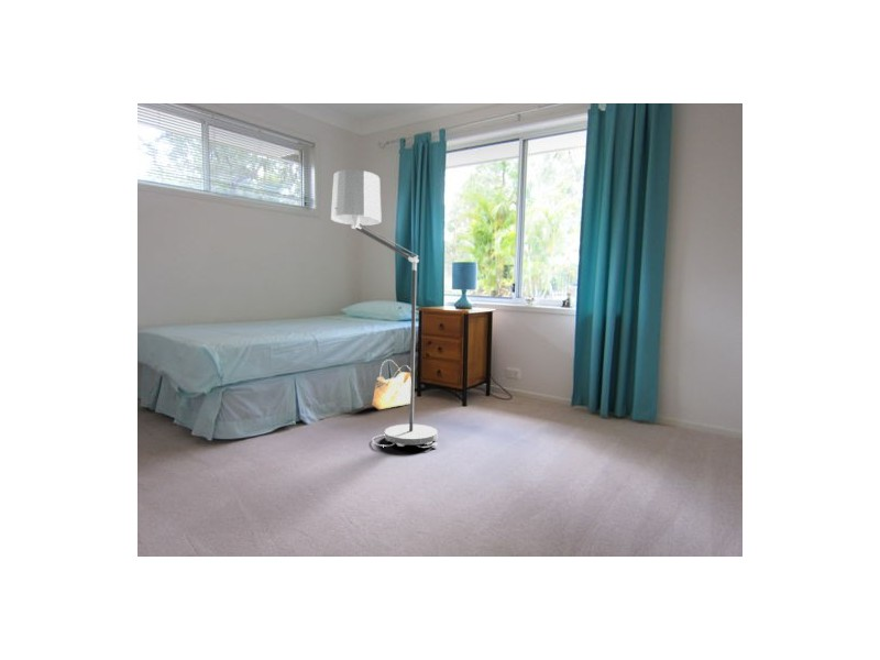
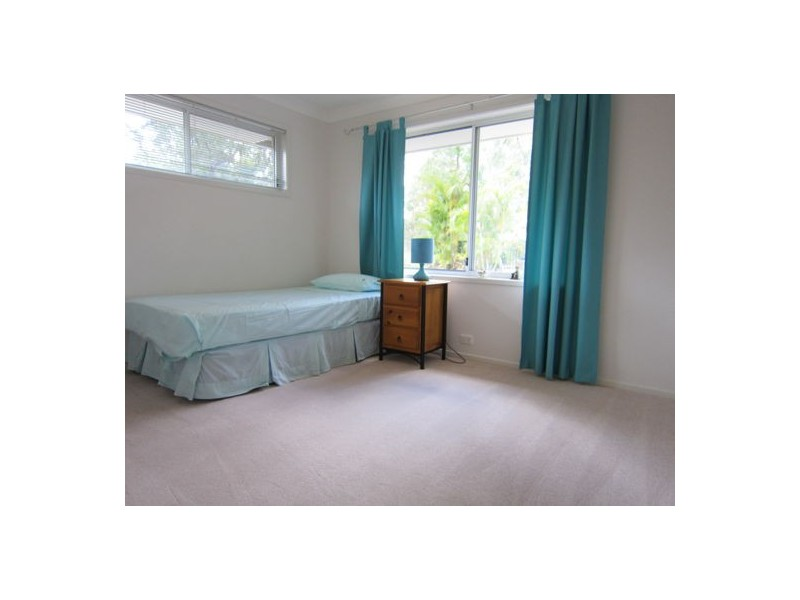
- basket [371,359,410,411]
- floor lamp [330,168,439,449]
